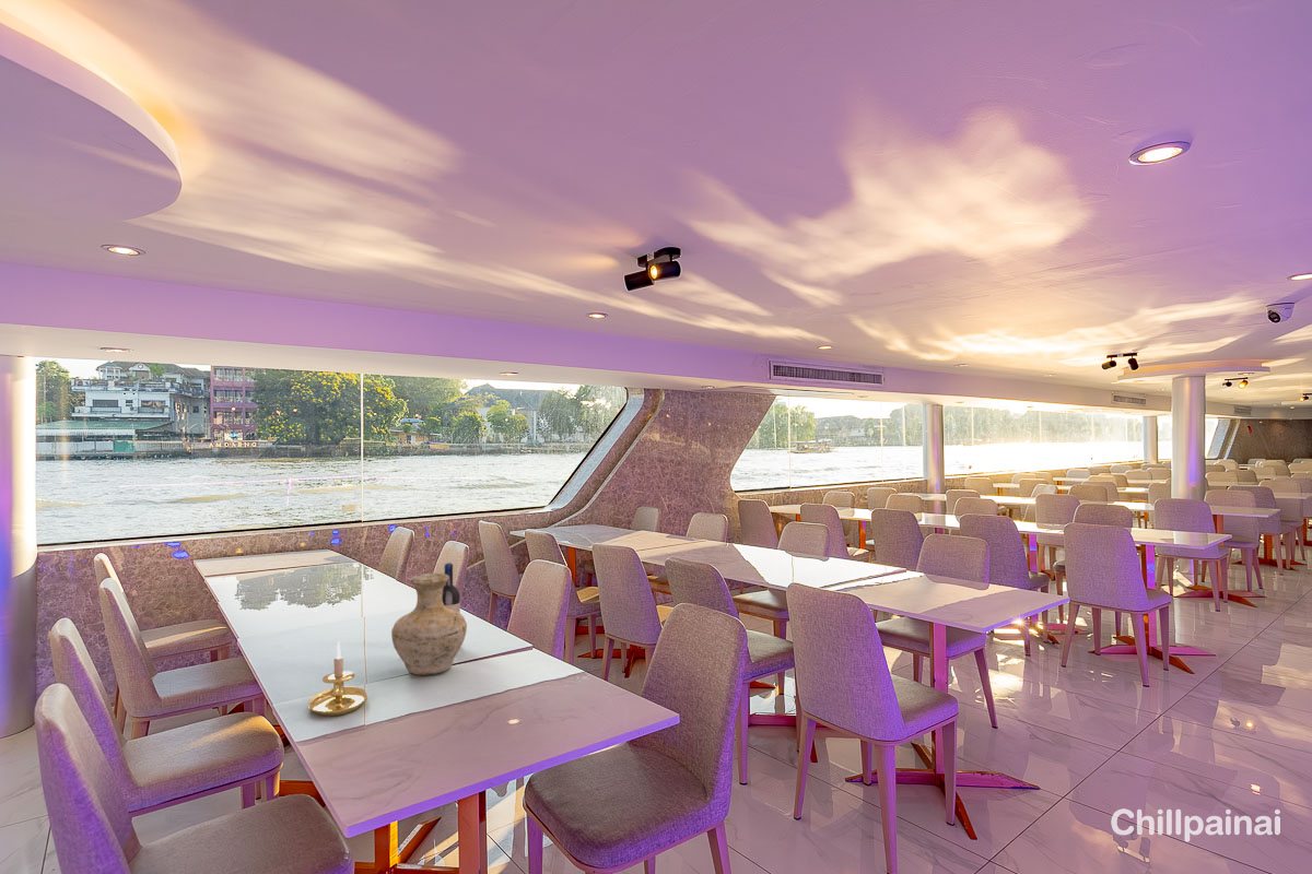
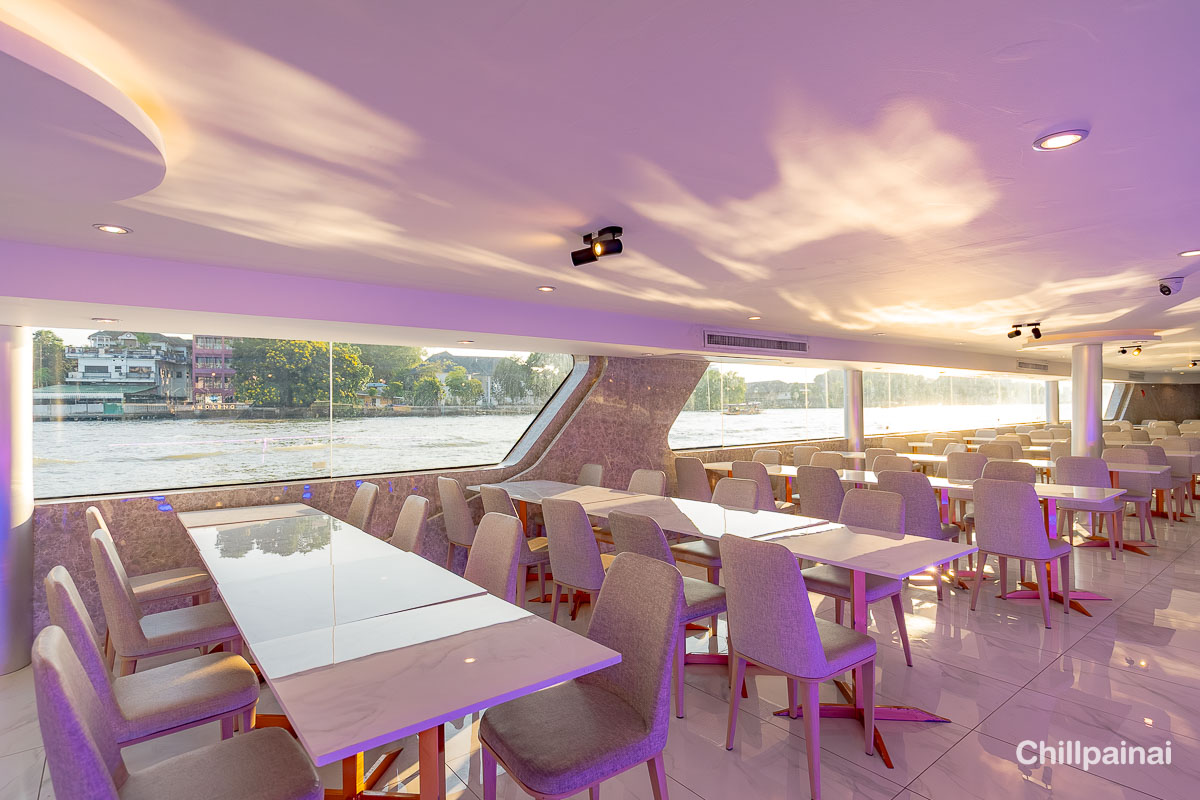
- wine bottle [442,562,461,614]
- vase [390,572,468,676]
- candle holder [307,640,368,718]
